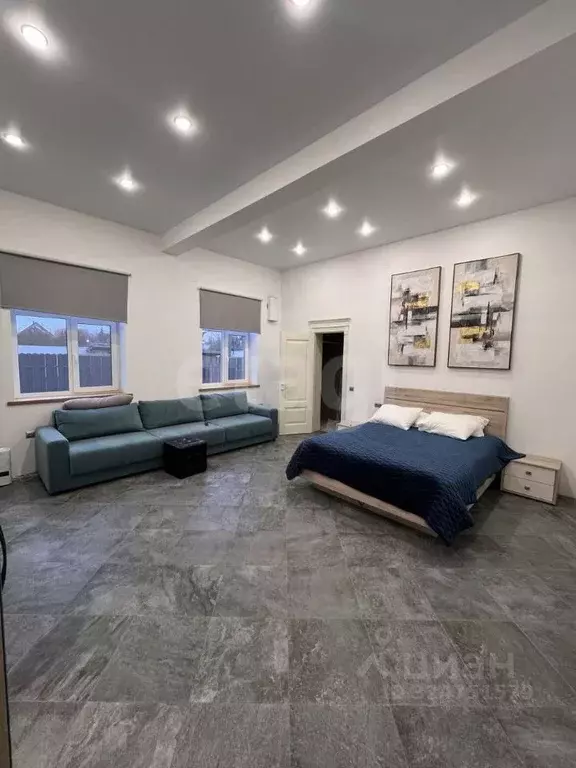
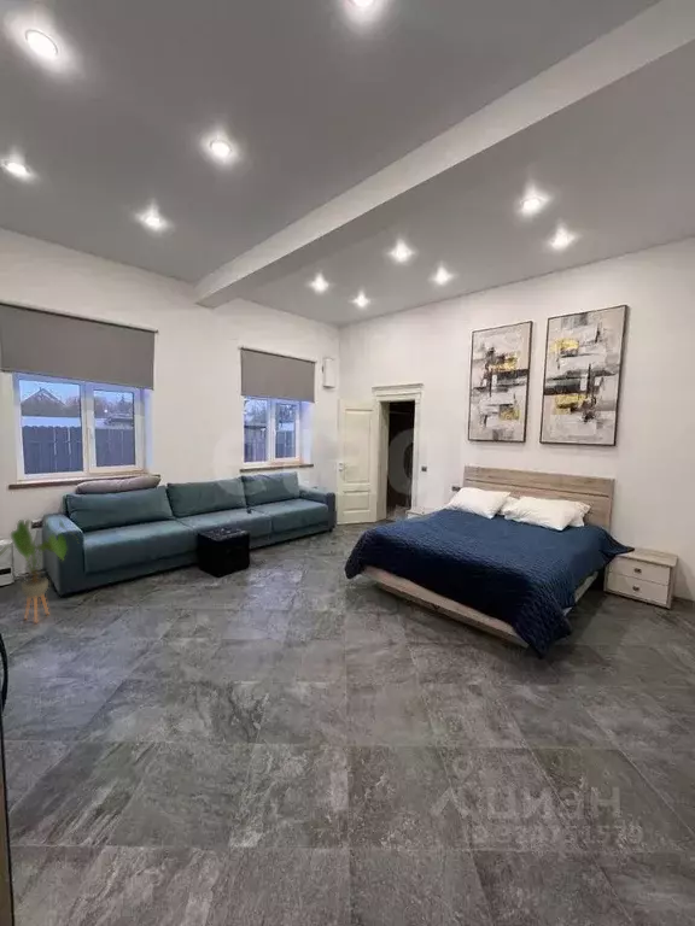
+ house plant [0,518,80,625]
